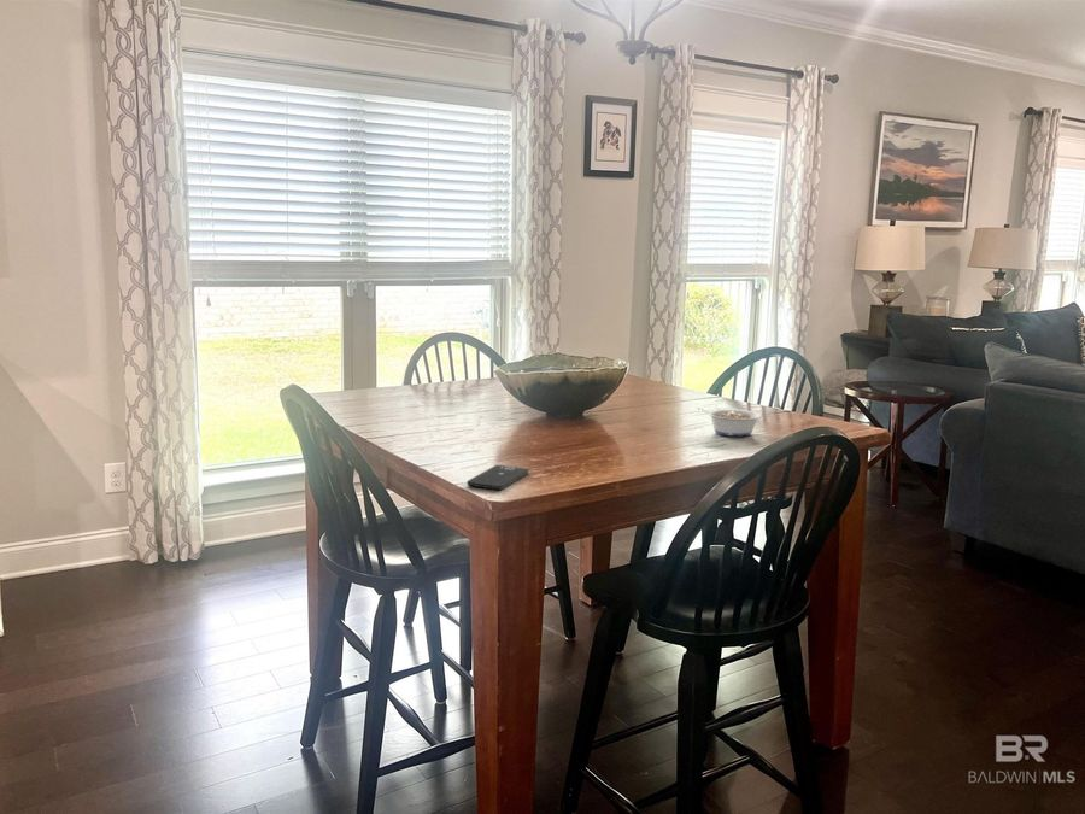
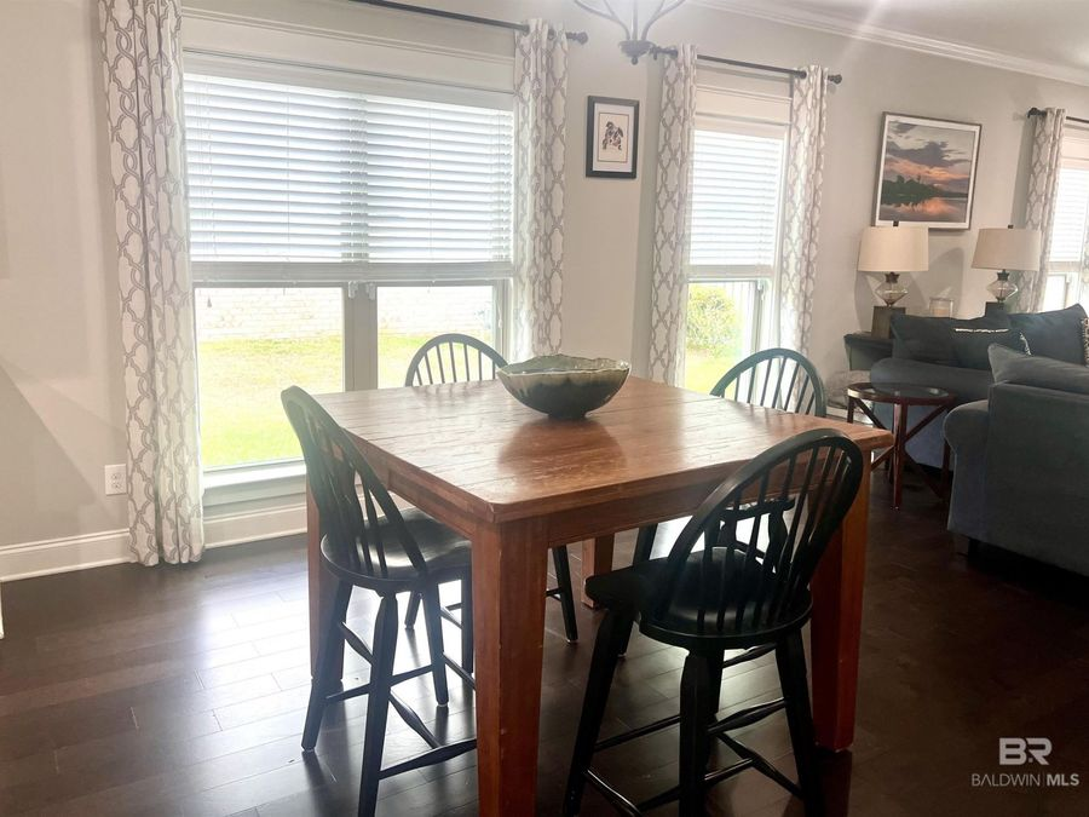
- legume [696,406,762,437]
- smartphone [465,464,529,491]
